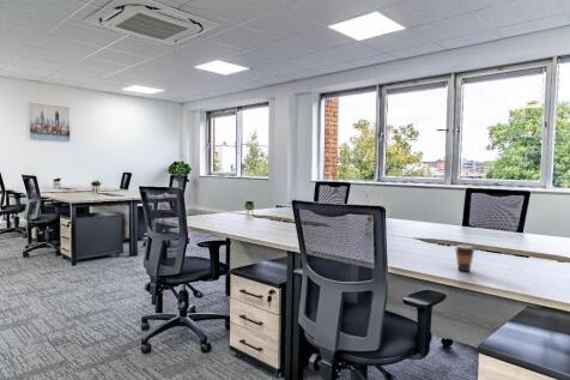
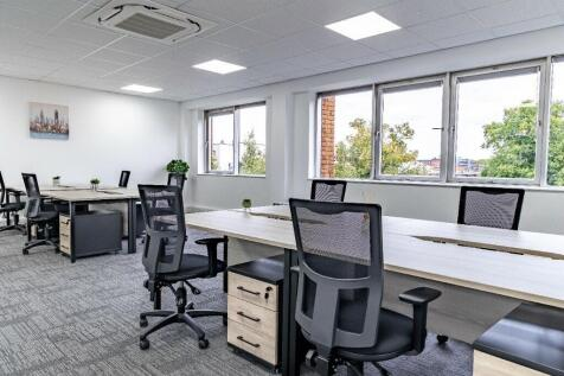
- coffee cup [454,243,477,272]
